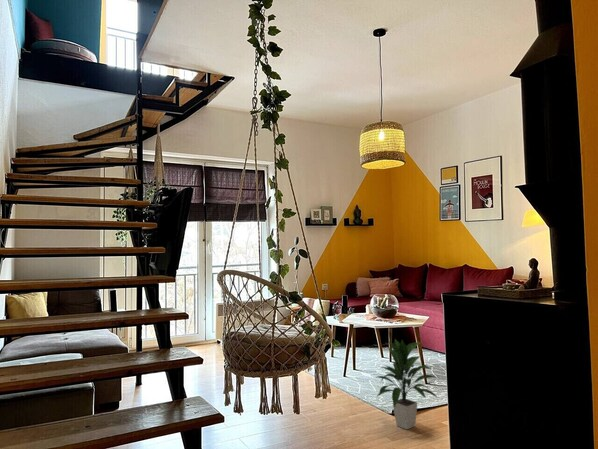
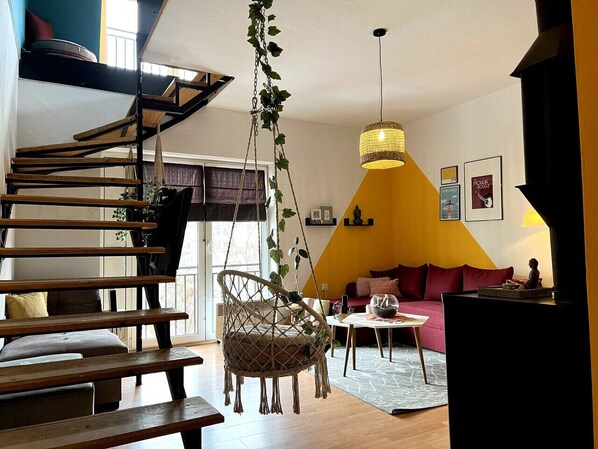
- indoor plant [375,338,439,430]
